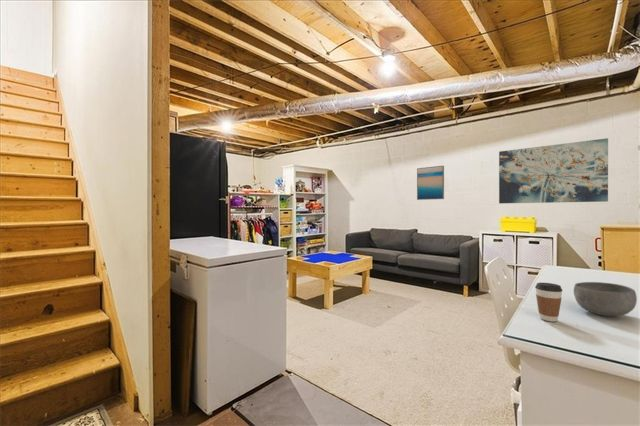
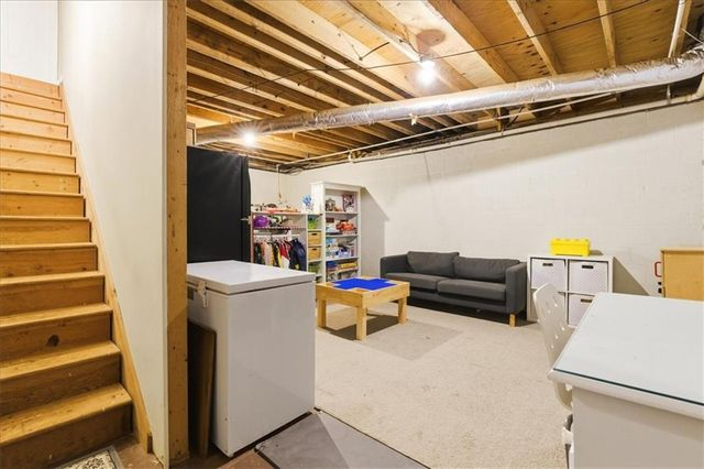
- wall art [416,165,445,201]
- wall art [498,137,609,204]
- bowl [573,281,638,317]
- coffee cup [534,282,564,323]
